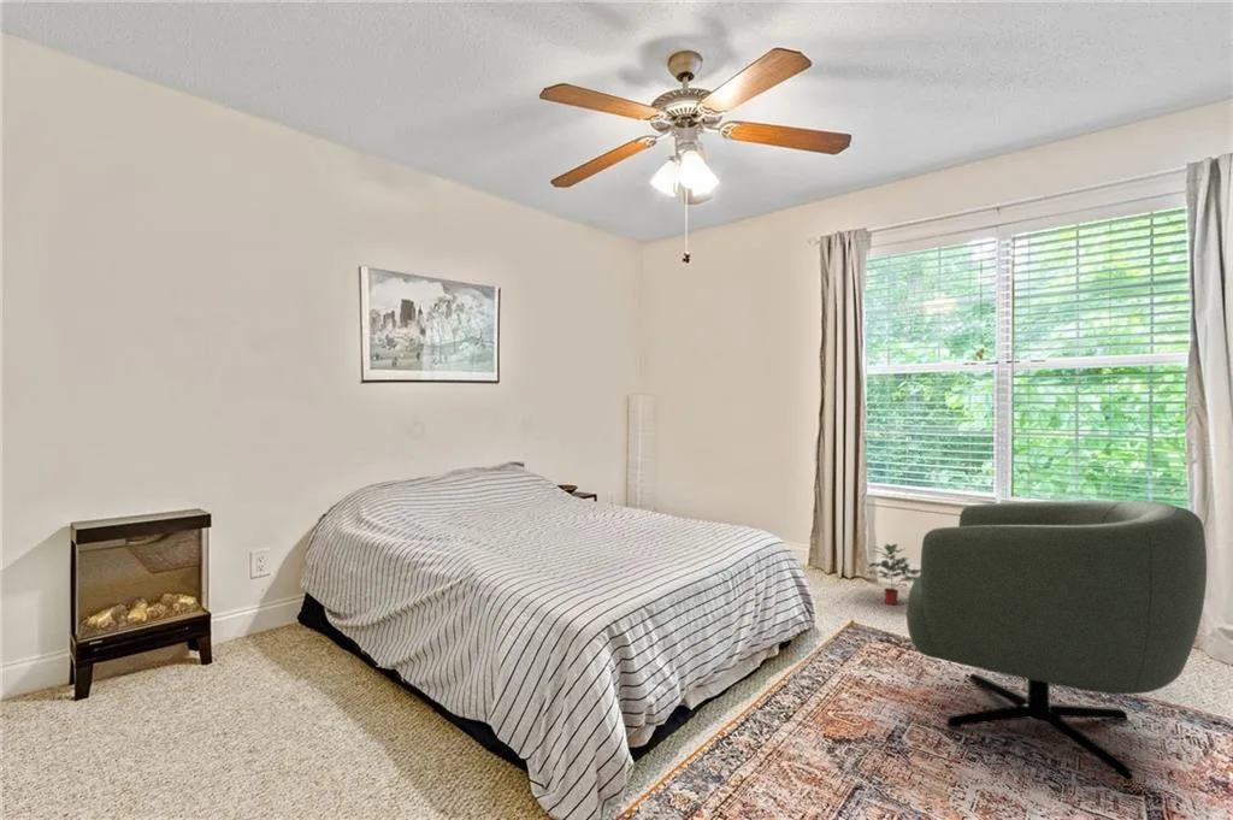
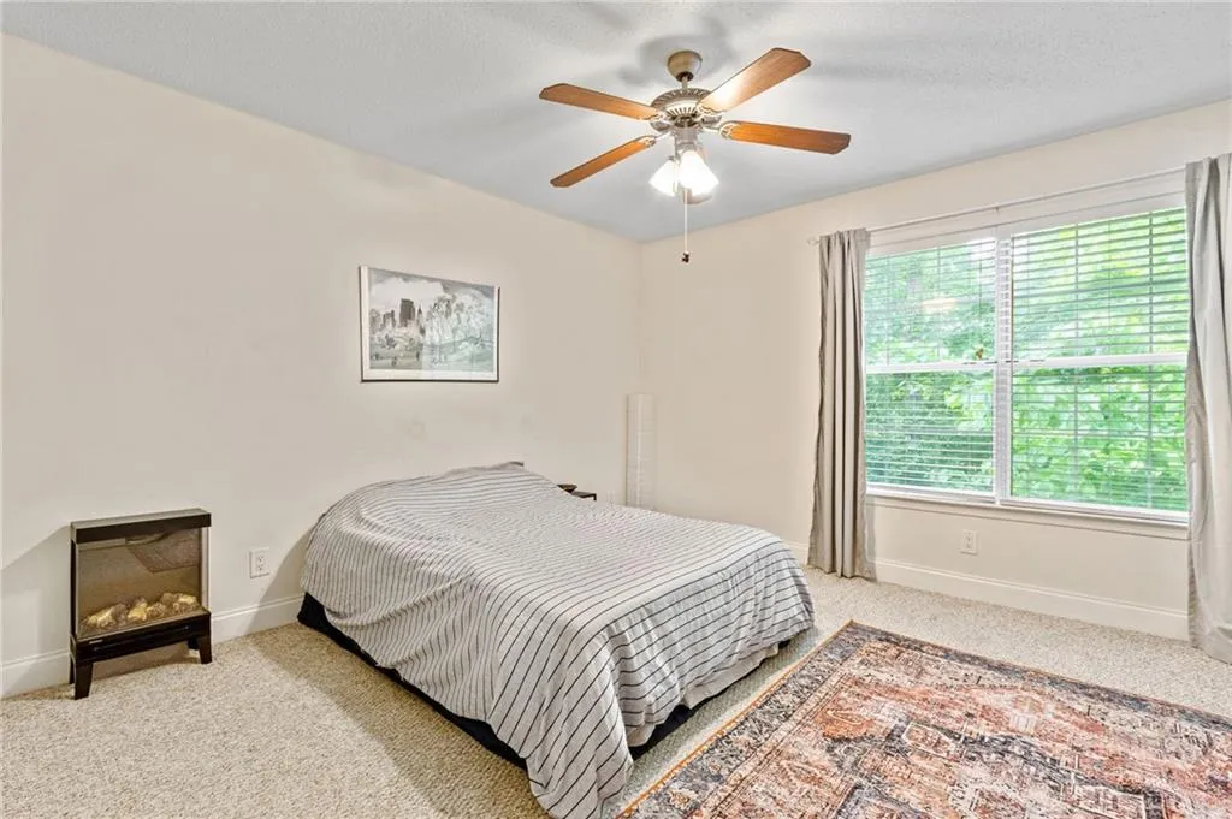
- potted plant [867,543,921,606]
- armchair [905,500,1208,783]
